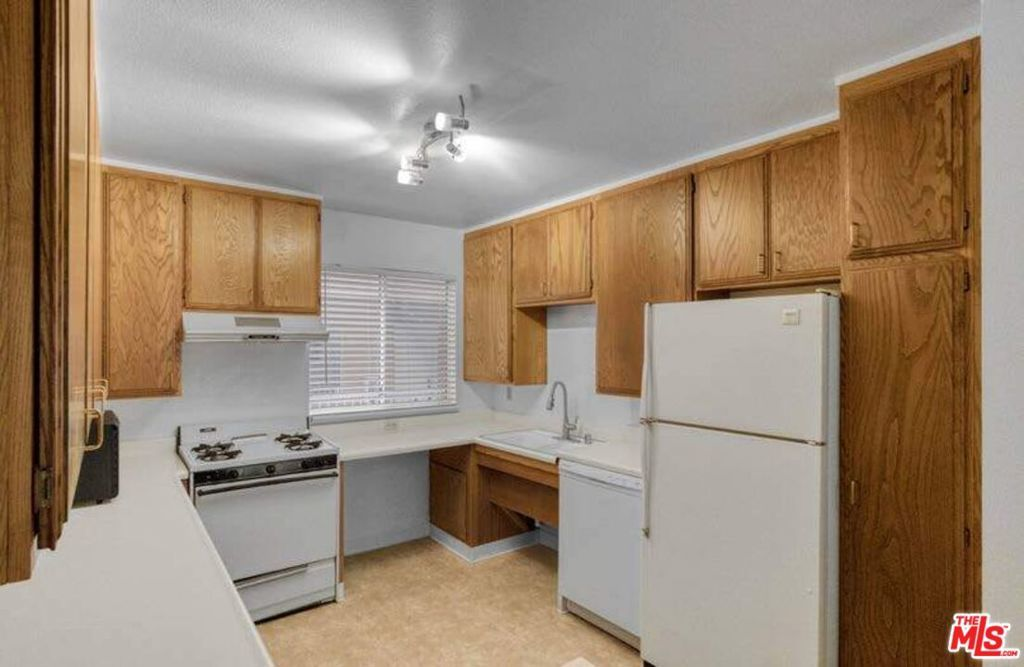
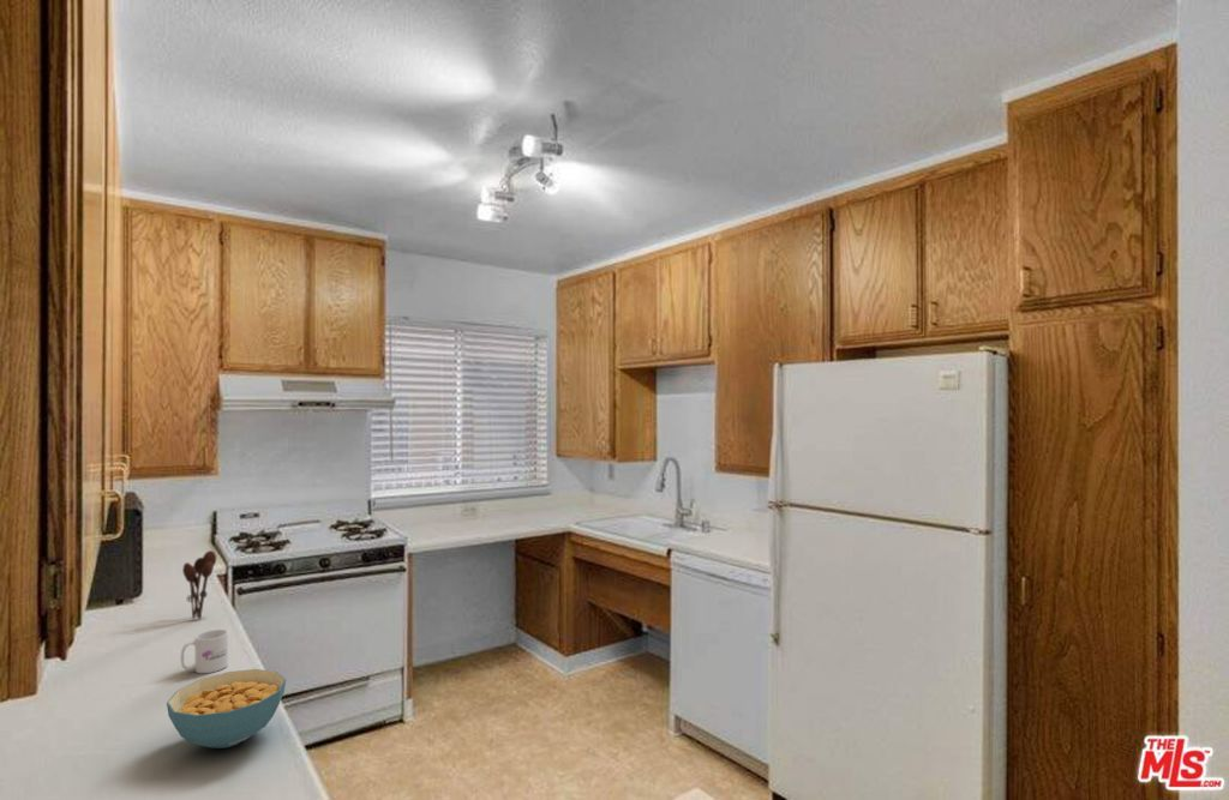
+ utensil holder [181,549,217,621]
+ cereal bowl [166,668,287,750]
+ mug [180,628,229,674]
